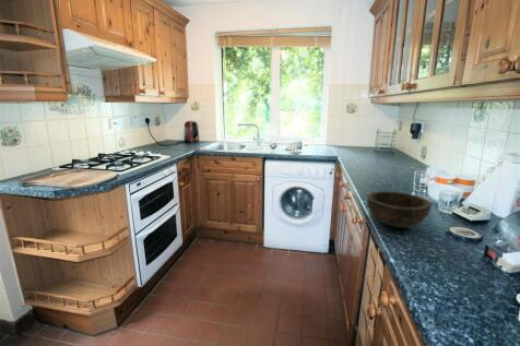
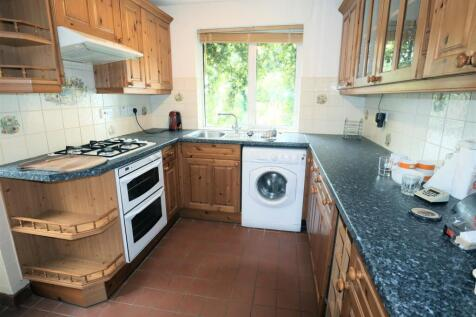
- bowl [366,190,433,228]
